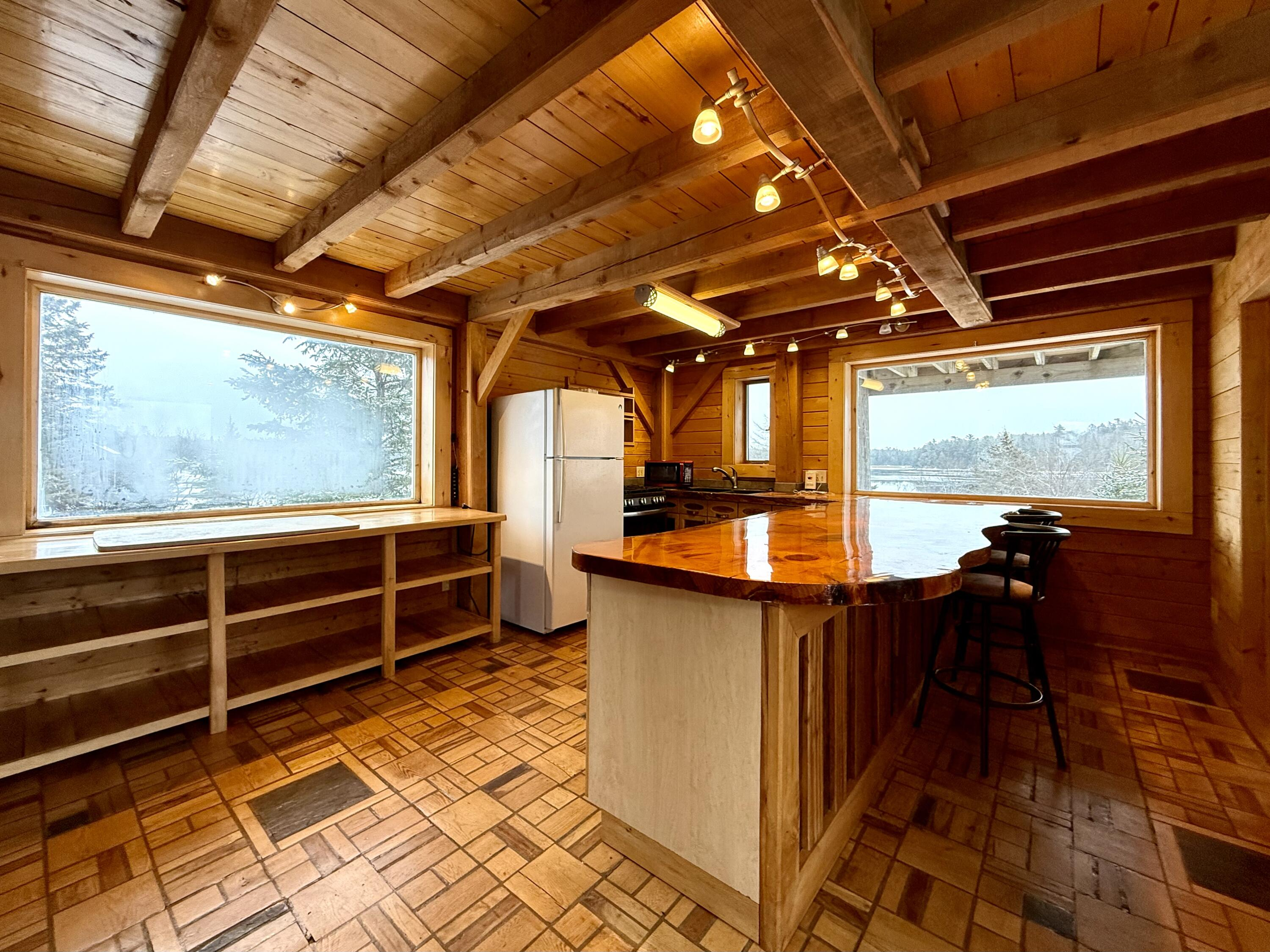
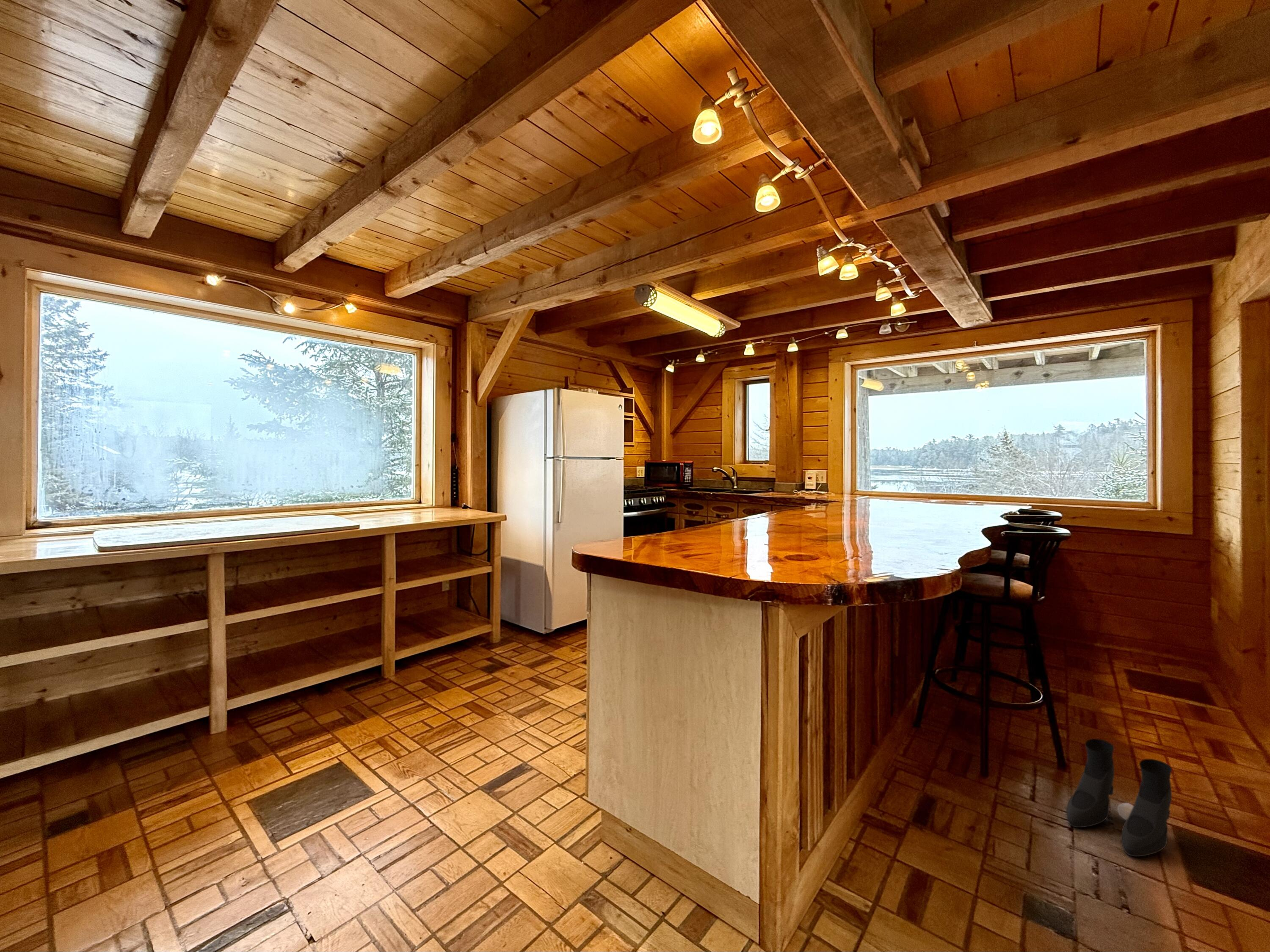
+ boots [1066,738,1172,857]
